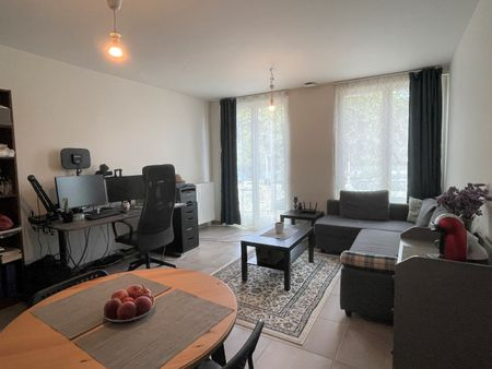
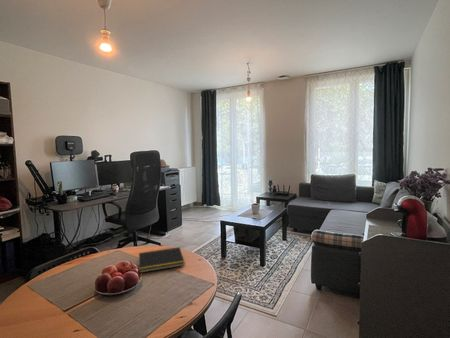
+ notepad [137,246,185,274]
